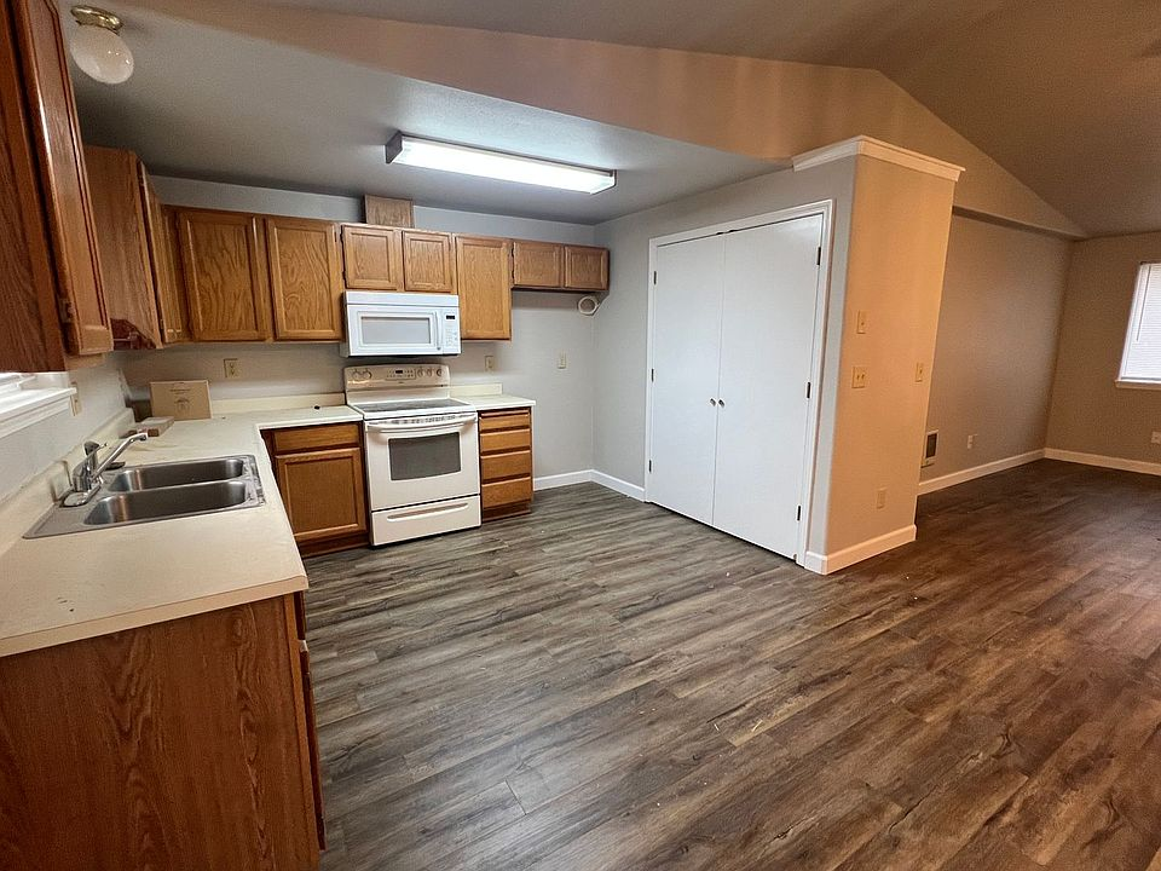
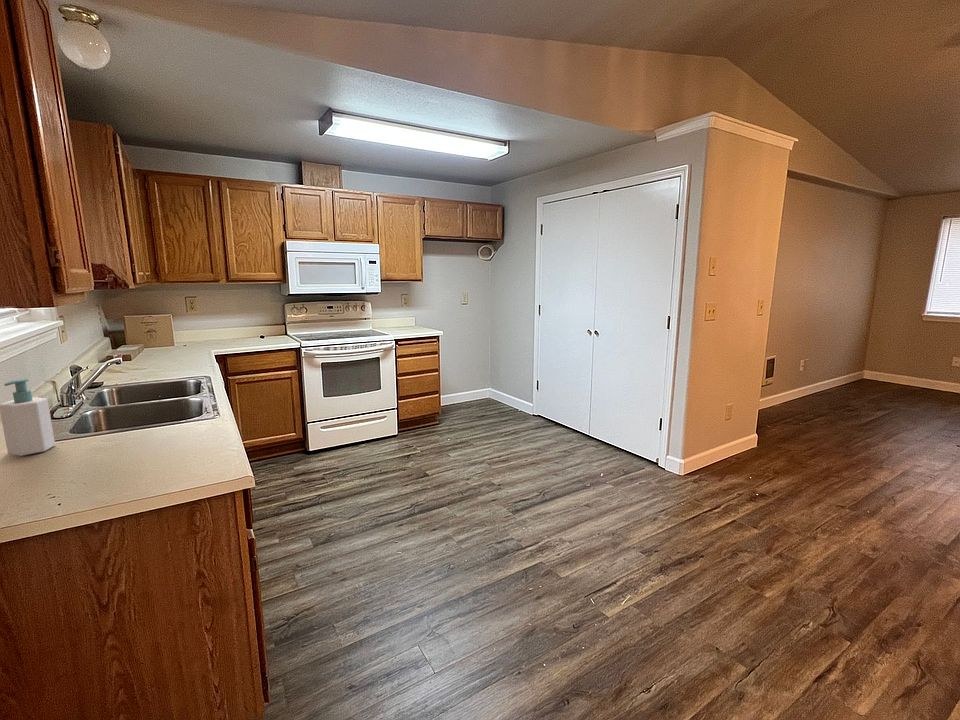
+ soap bottle [0,378,56,457]
